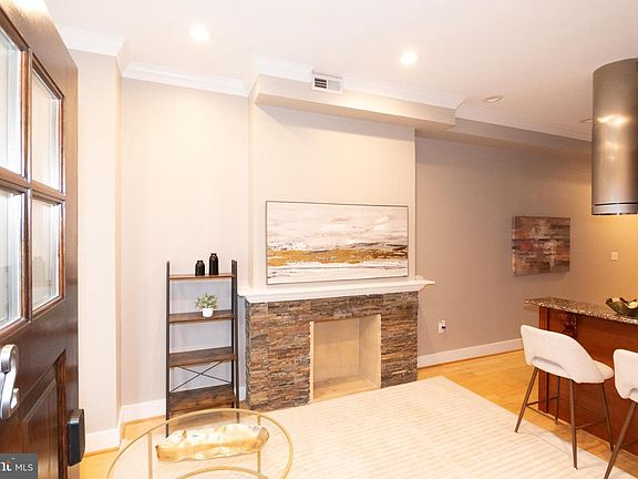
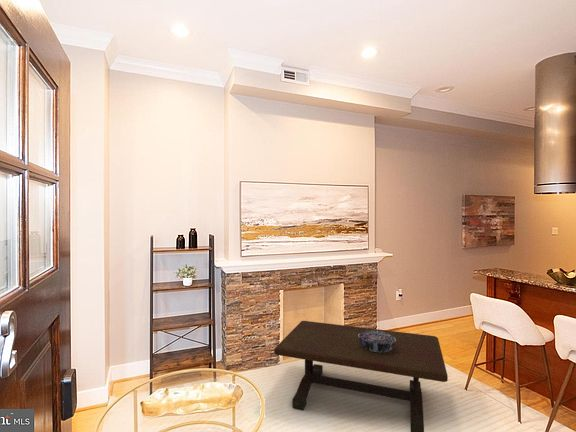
+ decorative bowl [358,331,396,353]
+ coffee table [273,320,449,432]
